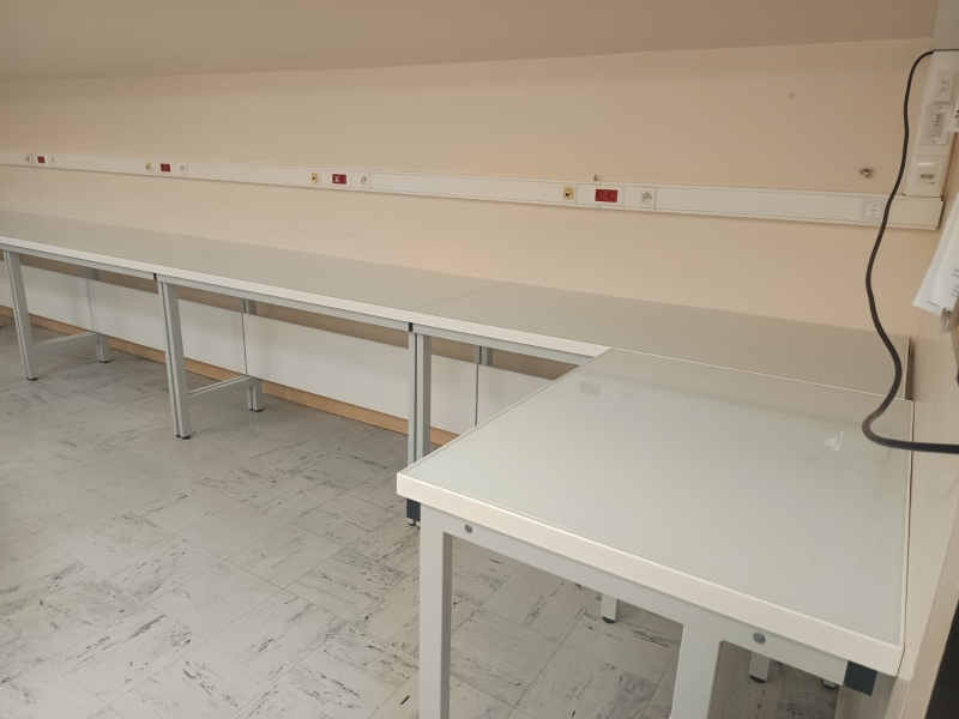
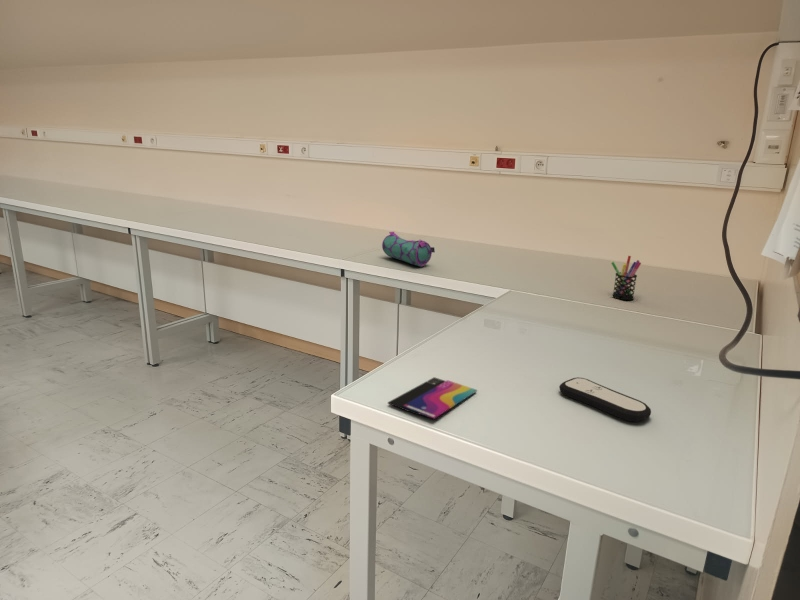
+ remote control [558,376,652,423]
+ pencil case [381,231,436,268]
+ pen holder [610,255,642,301]
+ smartphone [387,376,478,420]
